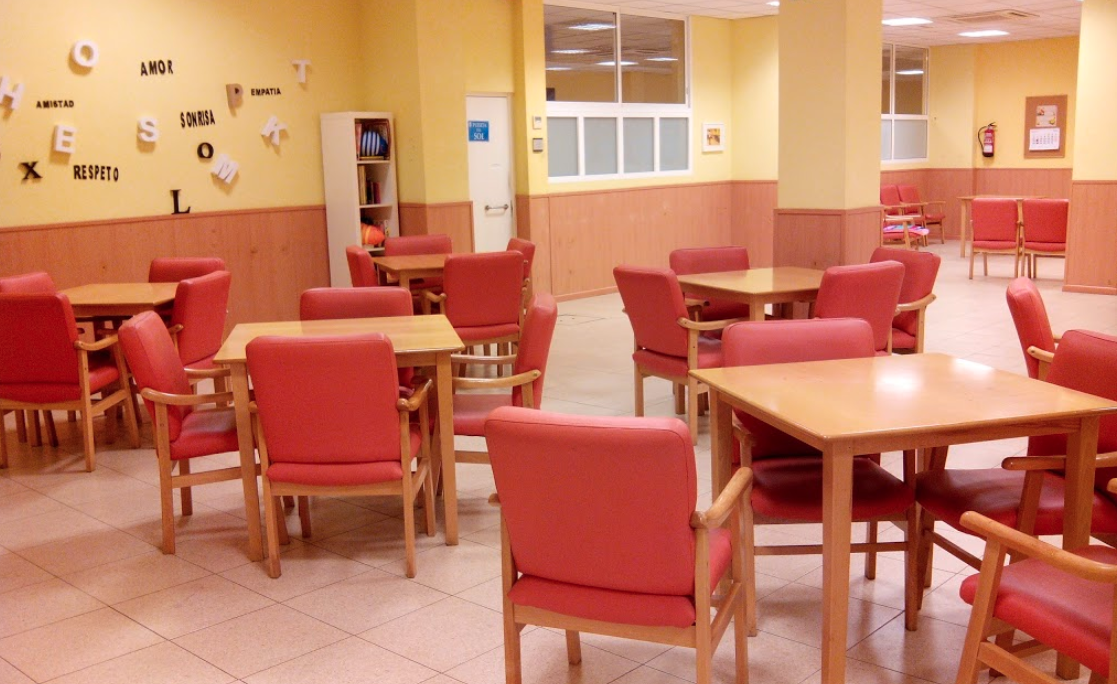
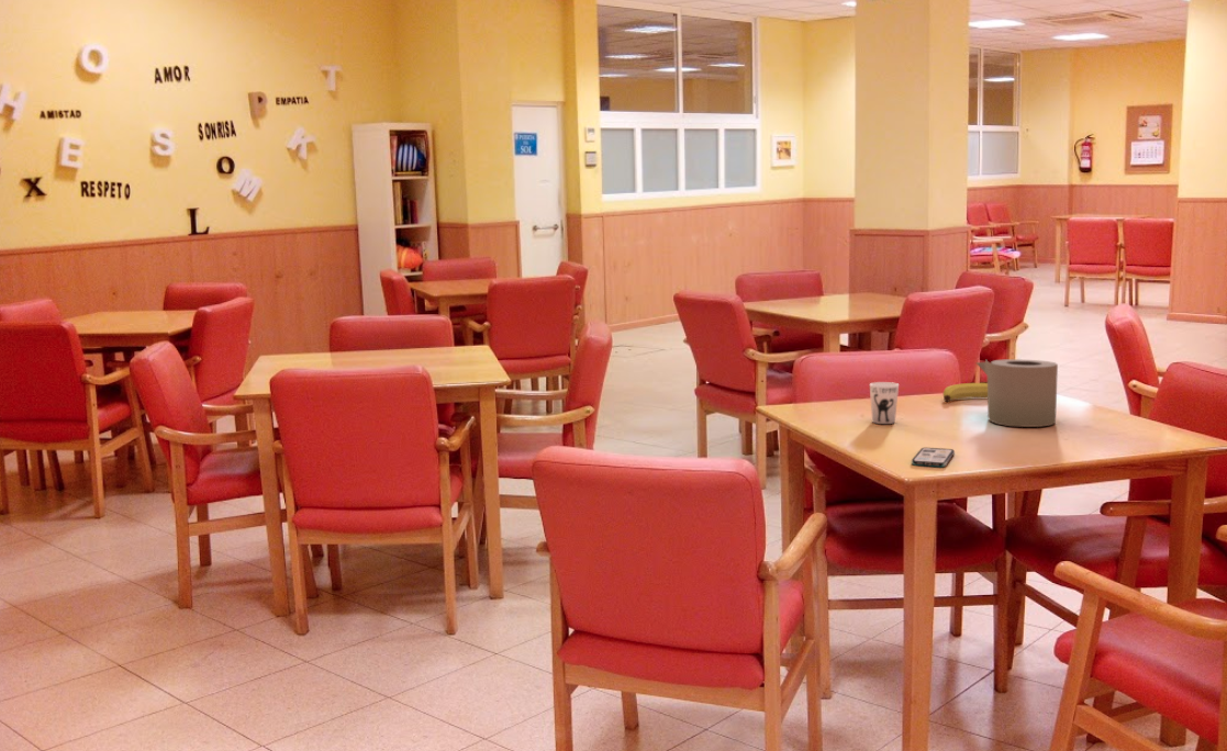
+ phone case [911,447,956,468]
+ fruit [941,382,988,403]
+ toilet paper roll [975,358,1059,428]
+ cup [869,381,900,425]
